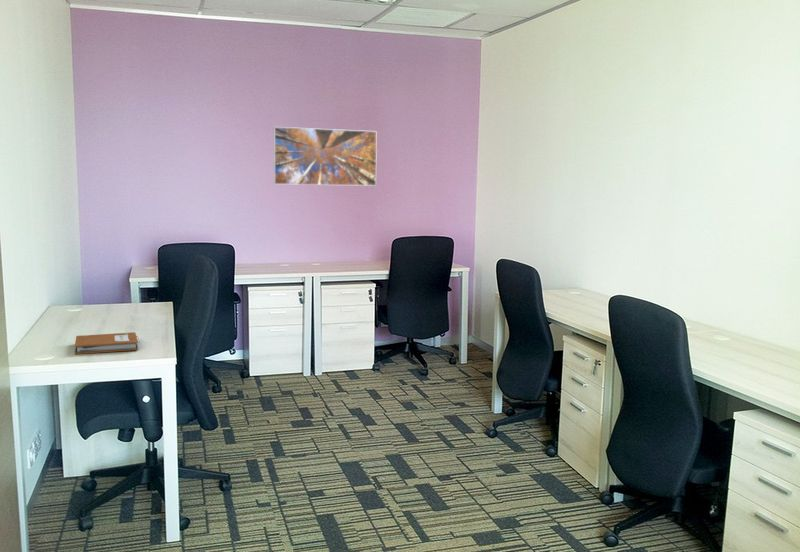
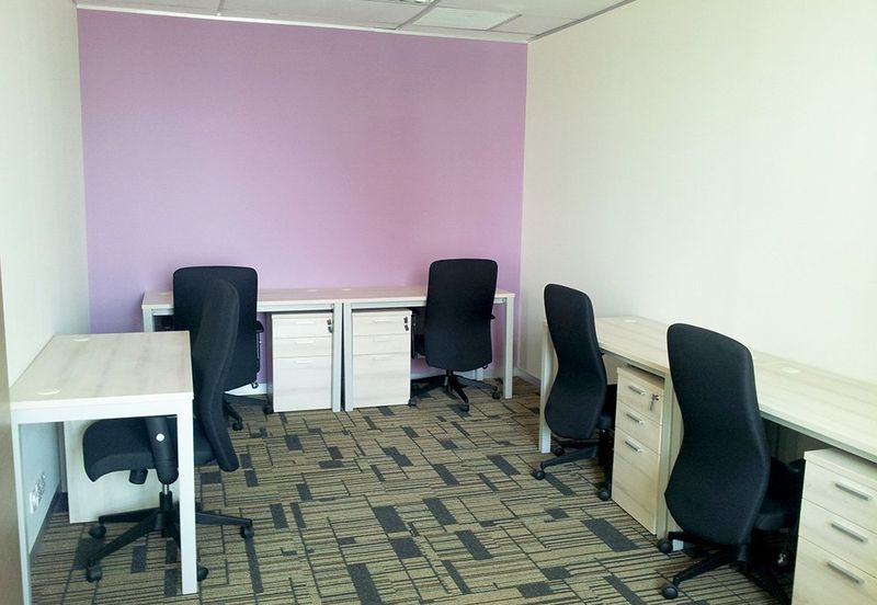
- notebook [74,331,139,355]
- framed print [273,126,378,187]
